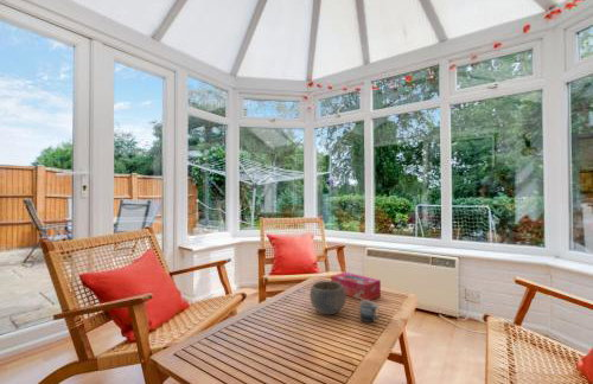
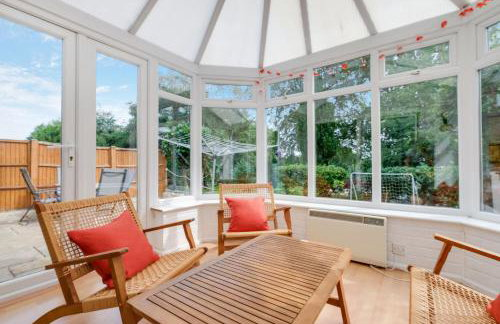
- tissue box [330,271,382,301]
- bowl [308,280,347,315]
- mug [358,300,382,324]
